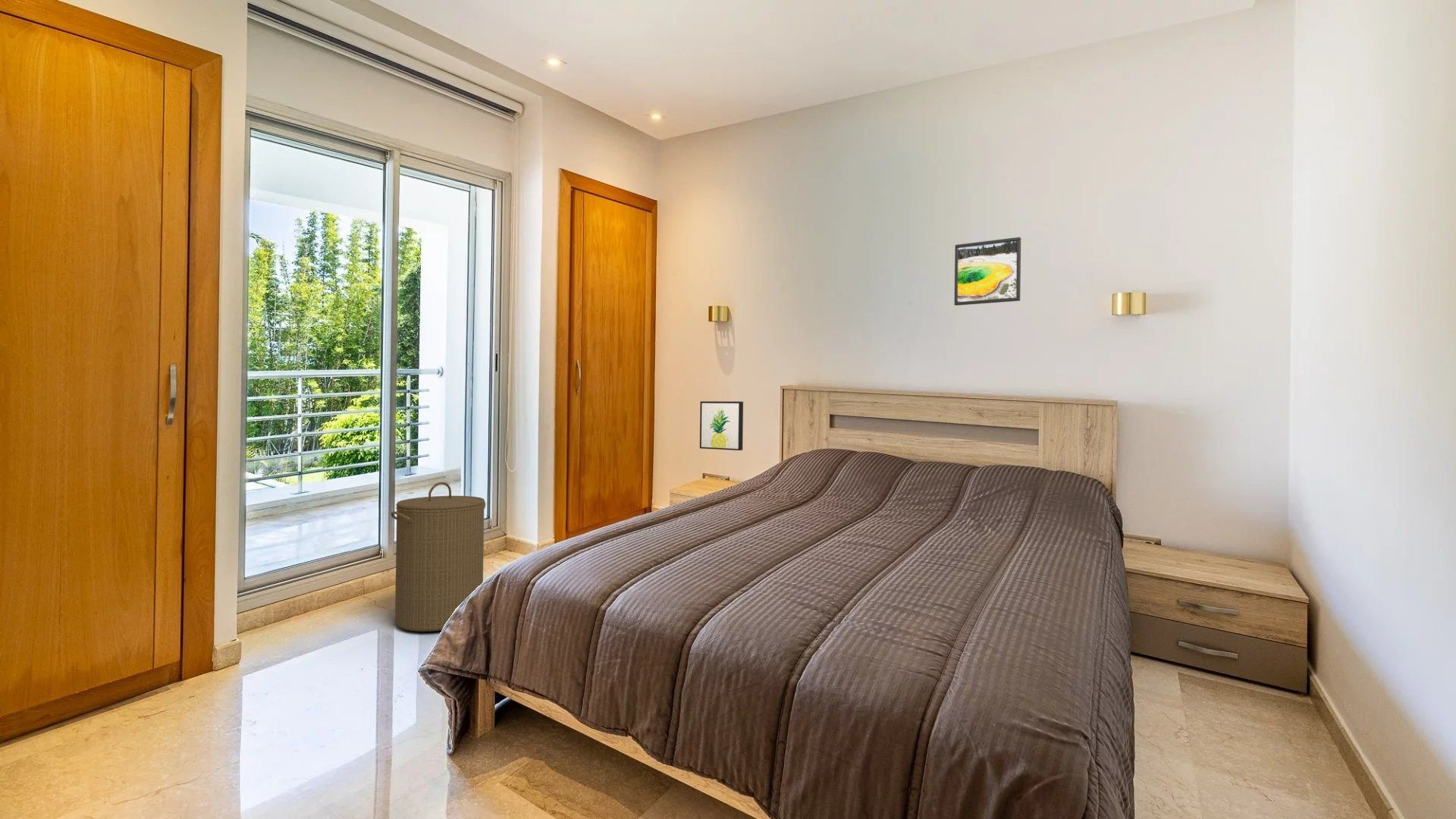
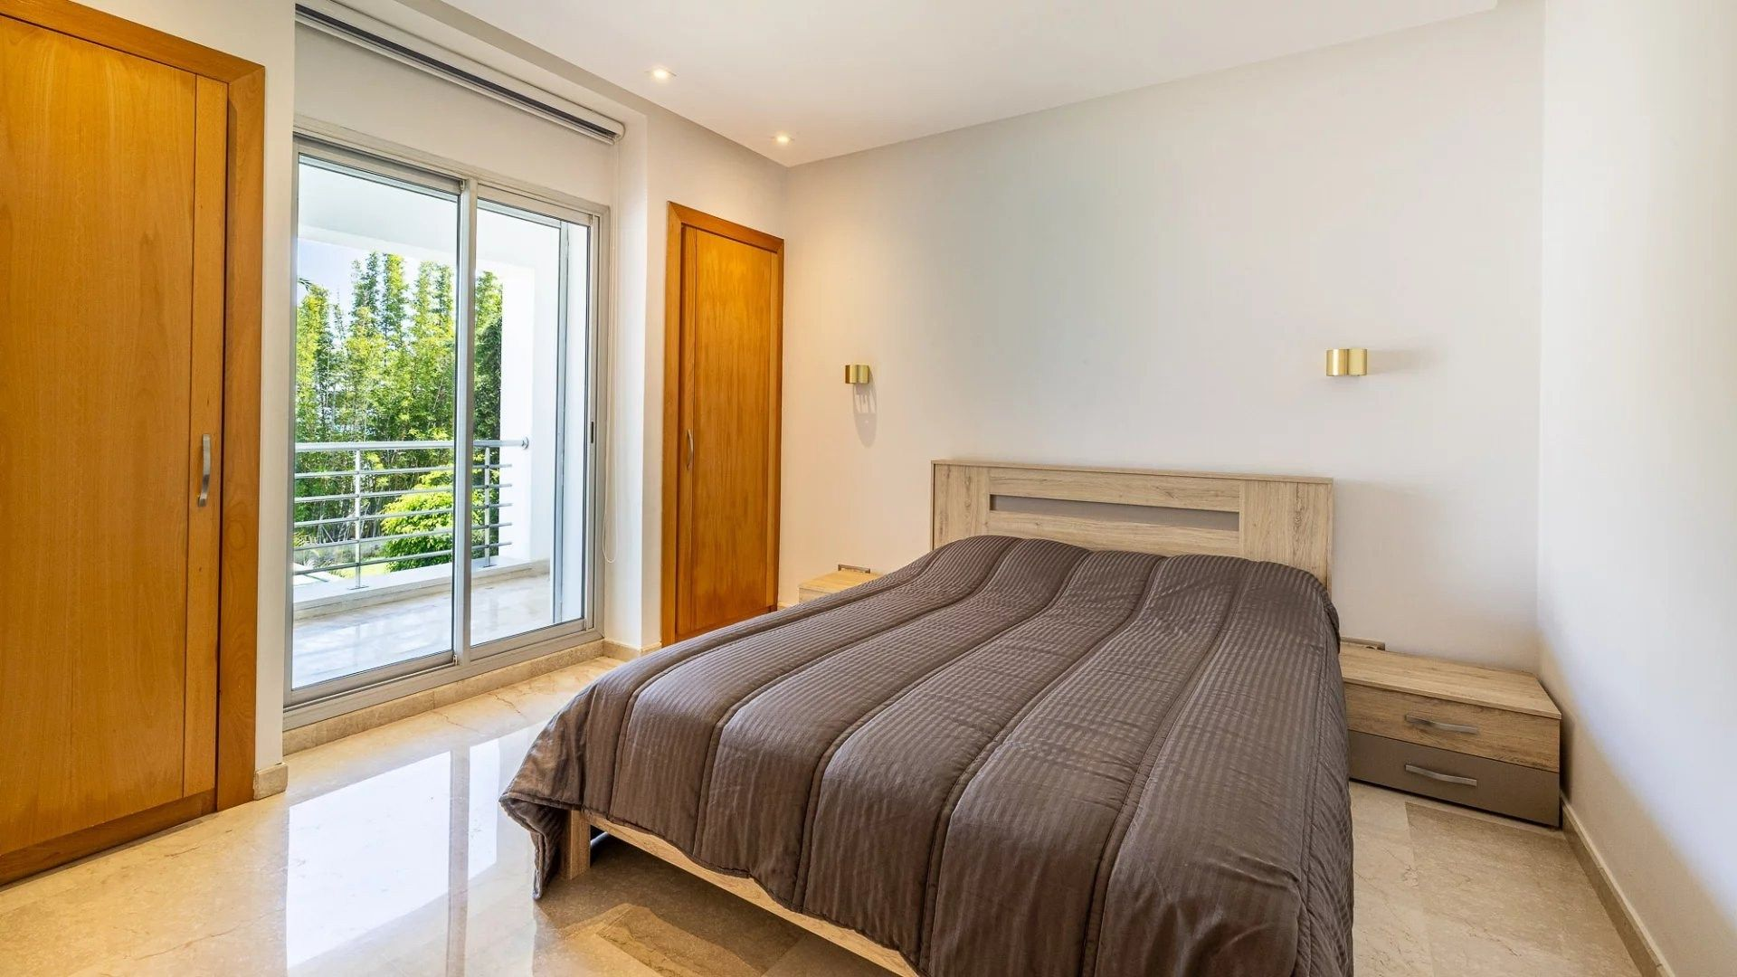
- wall art [699,400,744,451]
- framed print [954,237,1021,306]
- laundry hamper [390,482,486,632]
